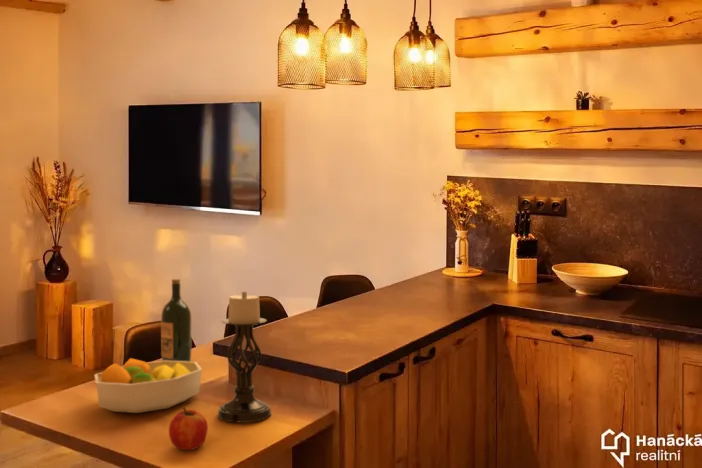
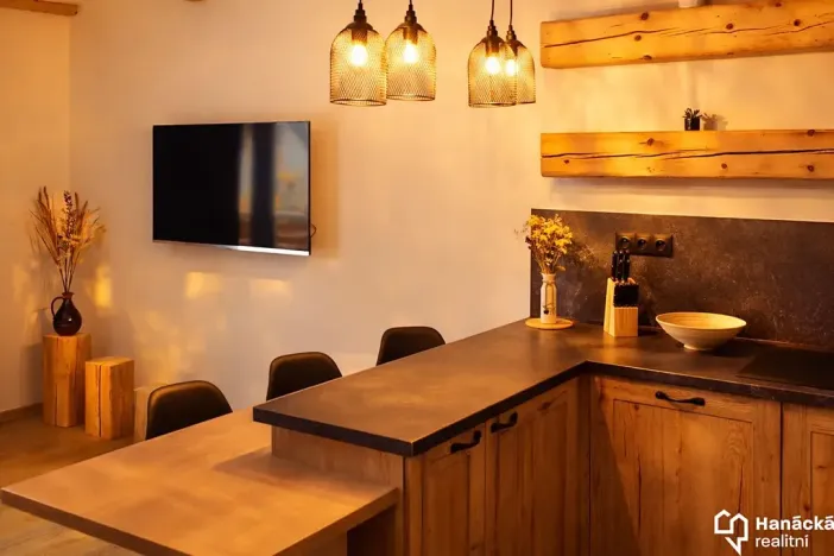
- apple [168,407,209,451]
- candle holder [217,291,272,424]
- fruit bowl [94,357,203,414]
- wine bottle [160,278,192,362]
